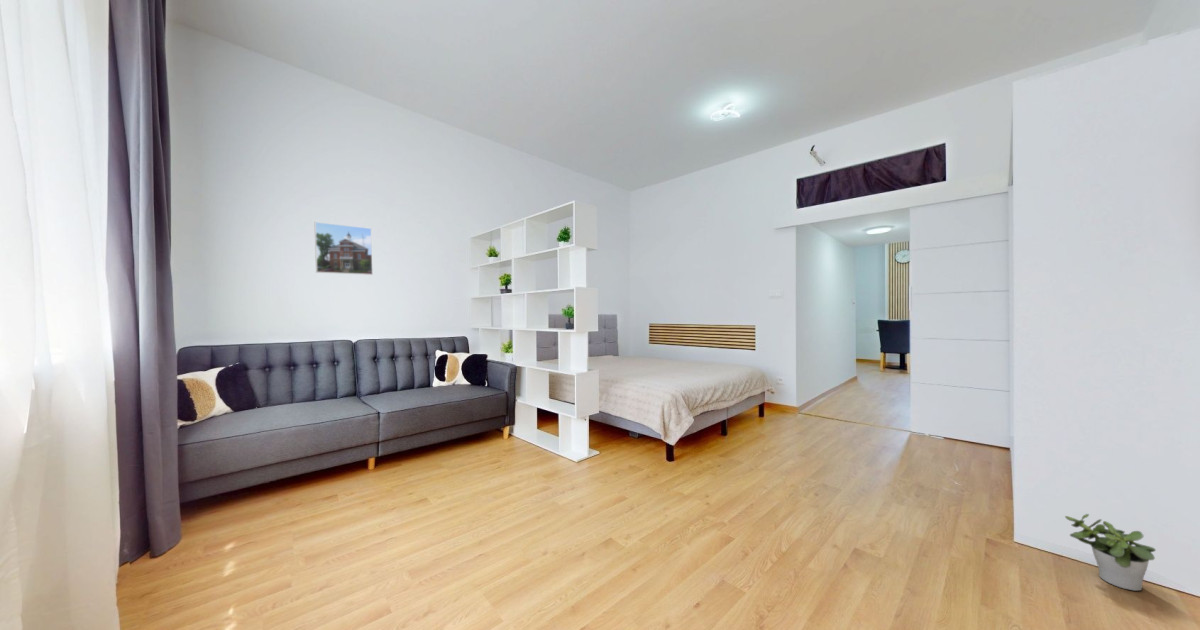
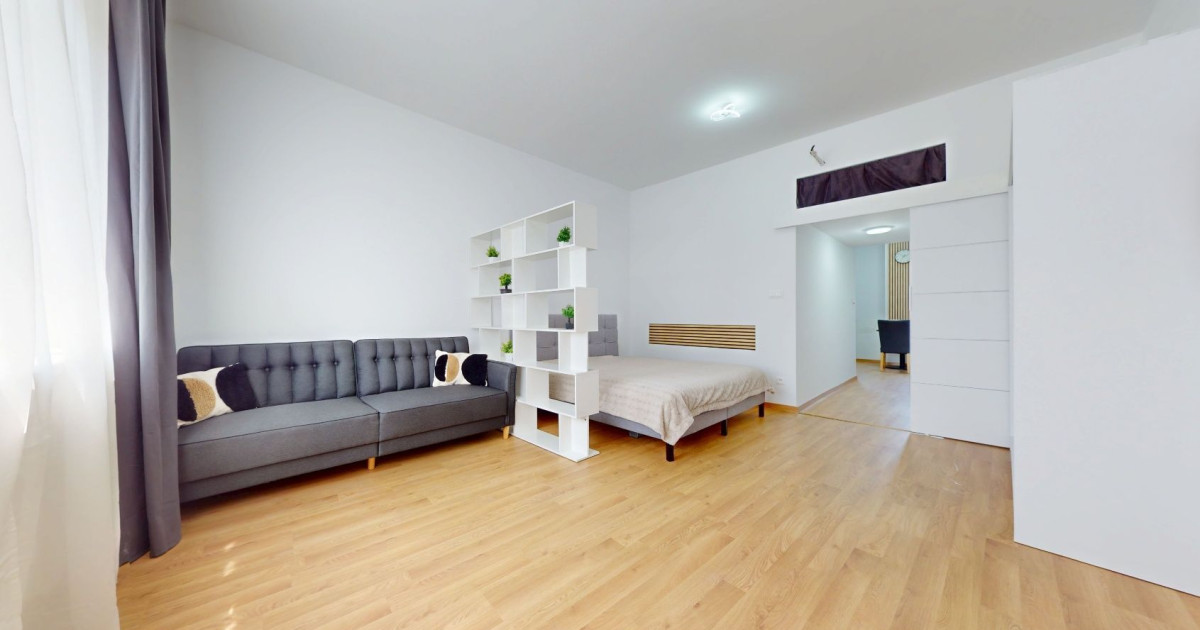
- potted plant [1064,513,1157,592]
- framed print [313,221,374,276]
